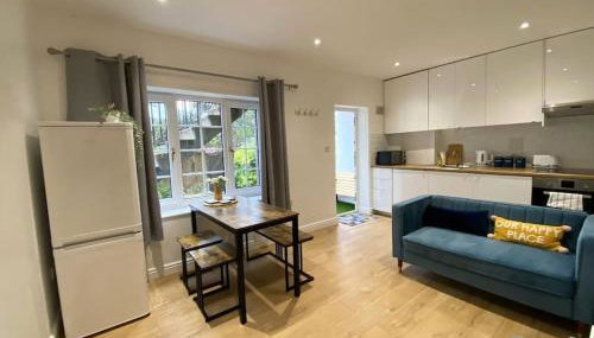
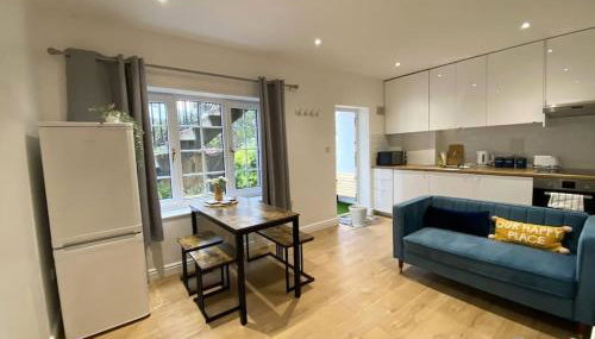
+ wastebasket [347,203,369,228]
